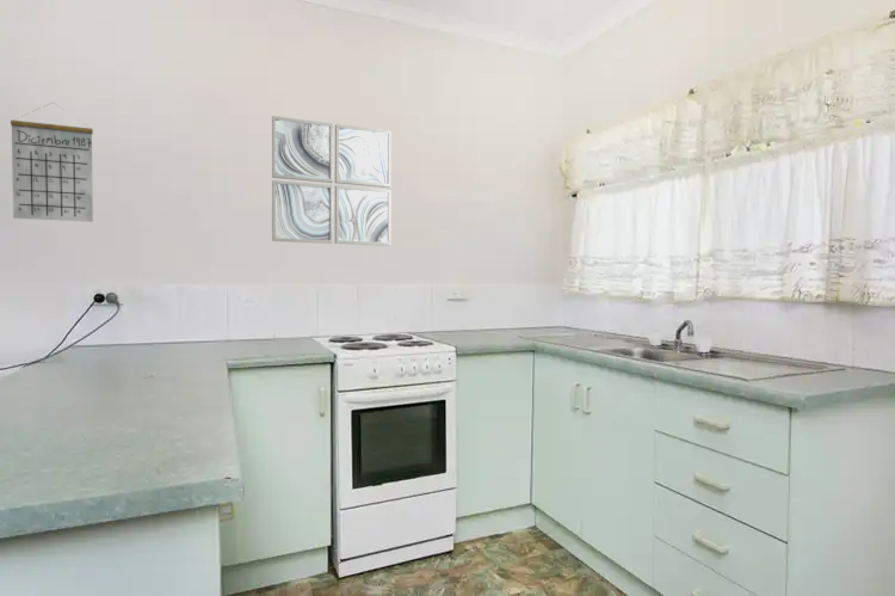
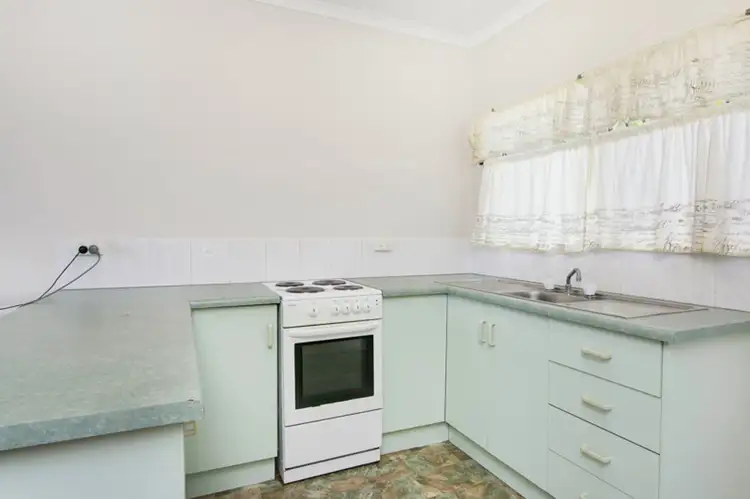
- calendar [10,102,94,223]
- wall art [271,115,393,246]
